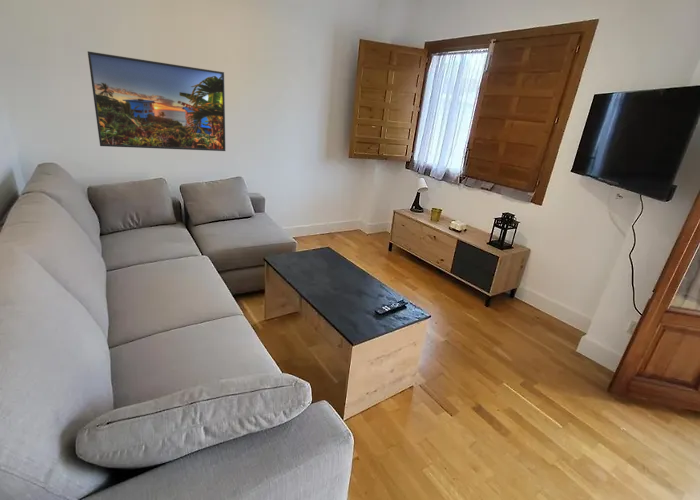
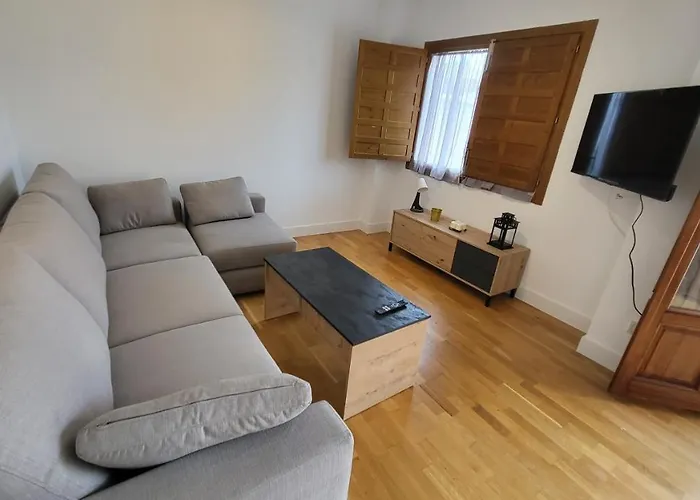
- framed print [87,50,226,152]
